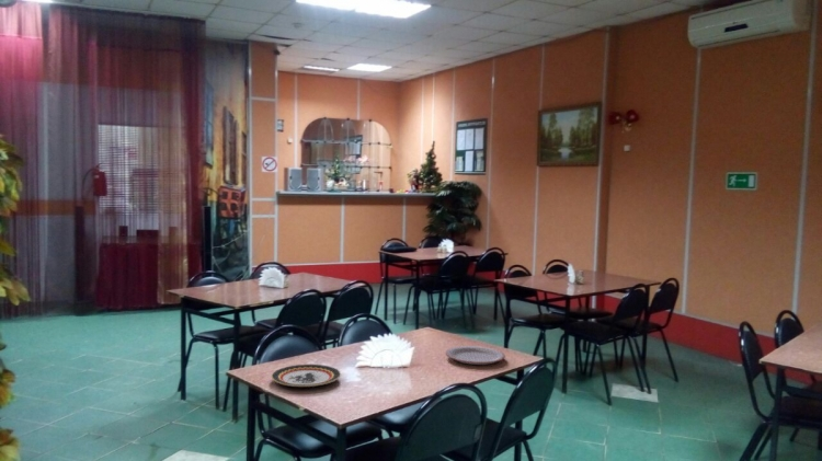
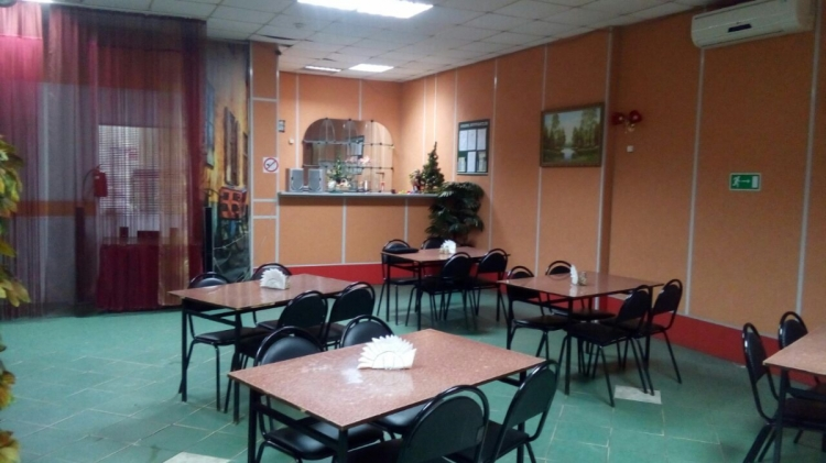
- plate [271,364,342,388]
- plate [445,345,506,366]
